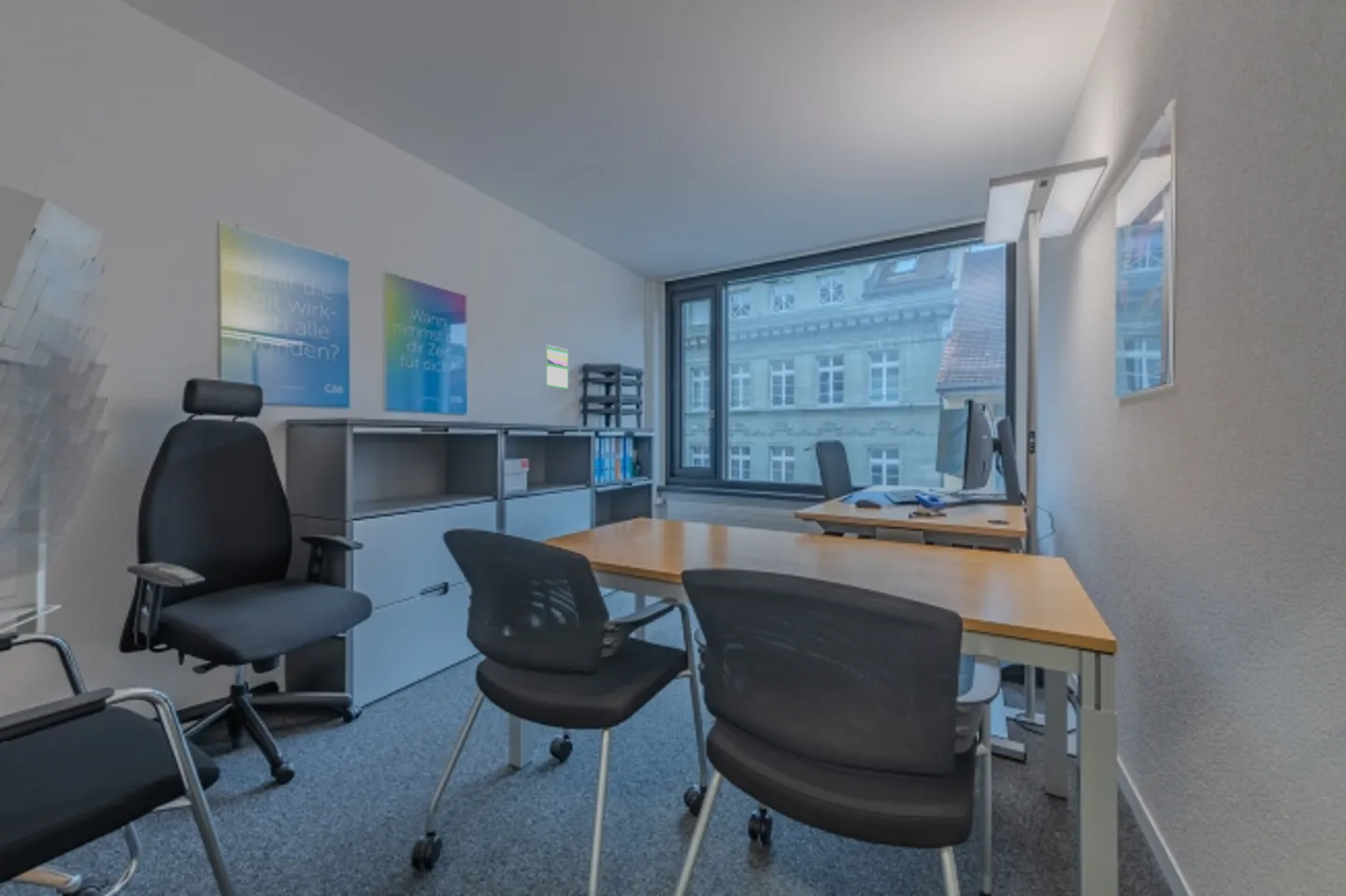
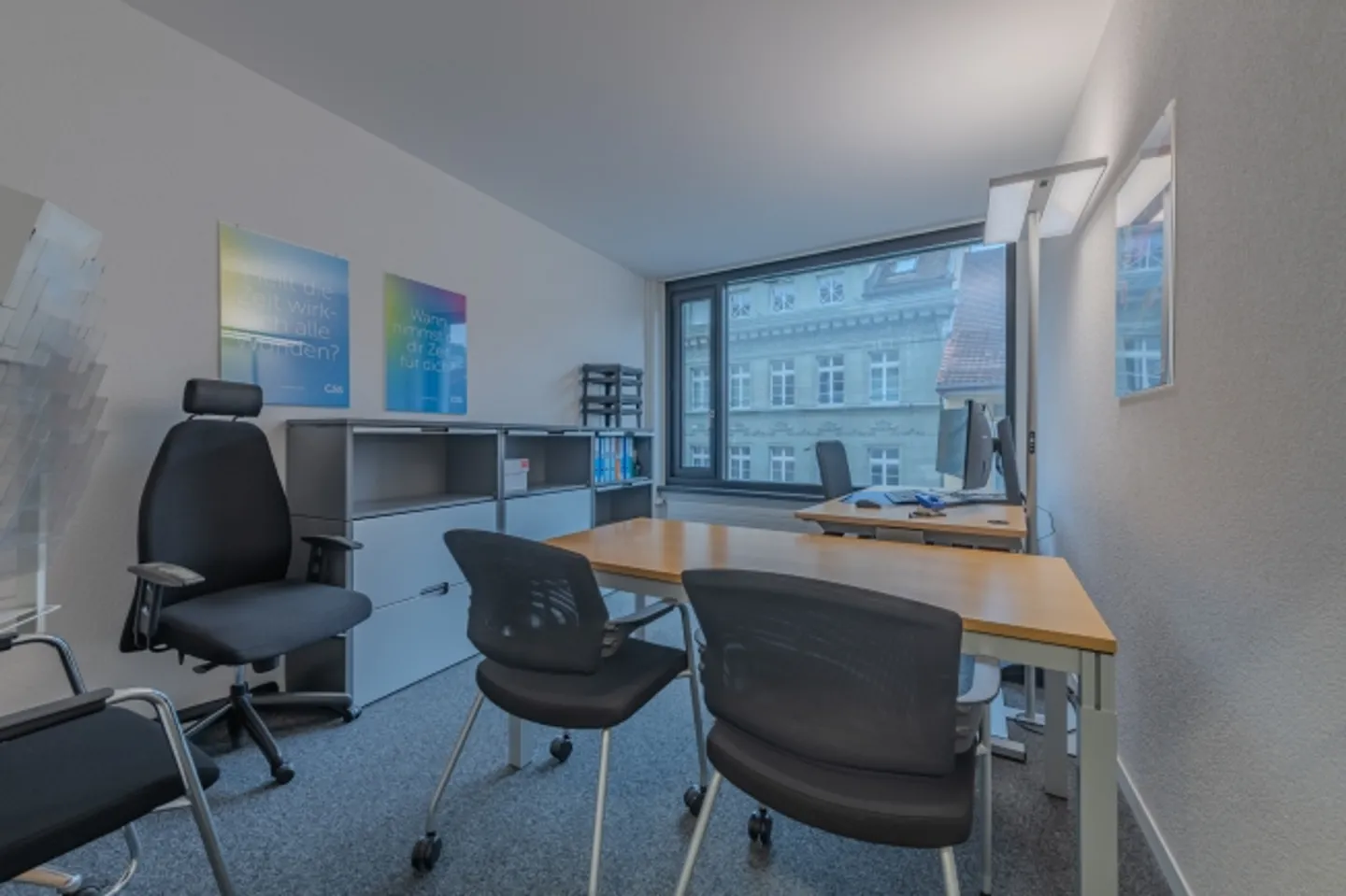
- calendar [545,344,569,391]
